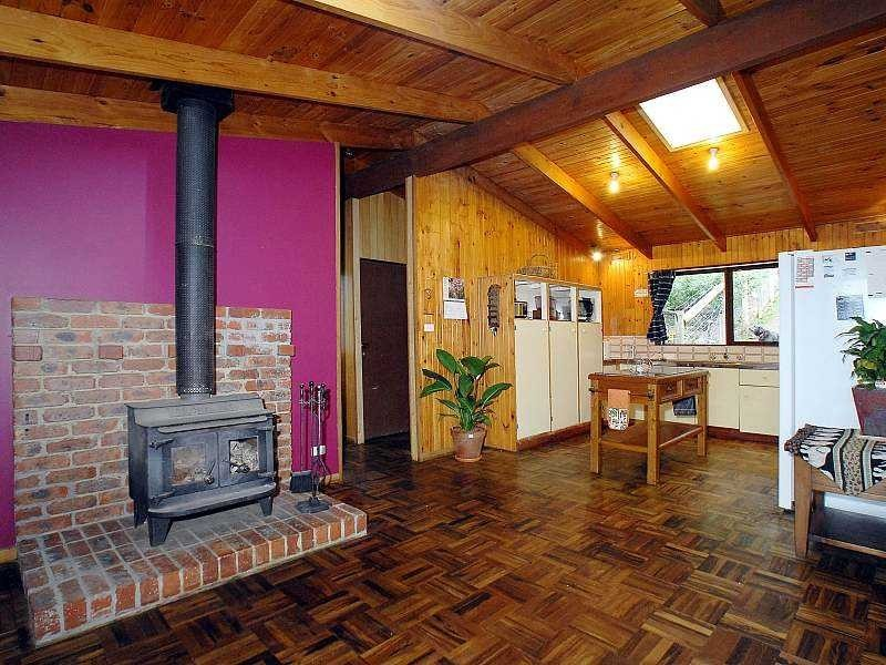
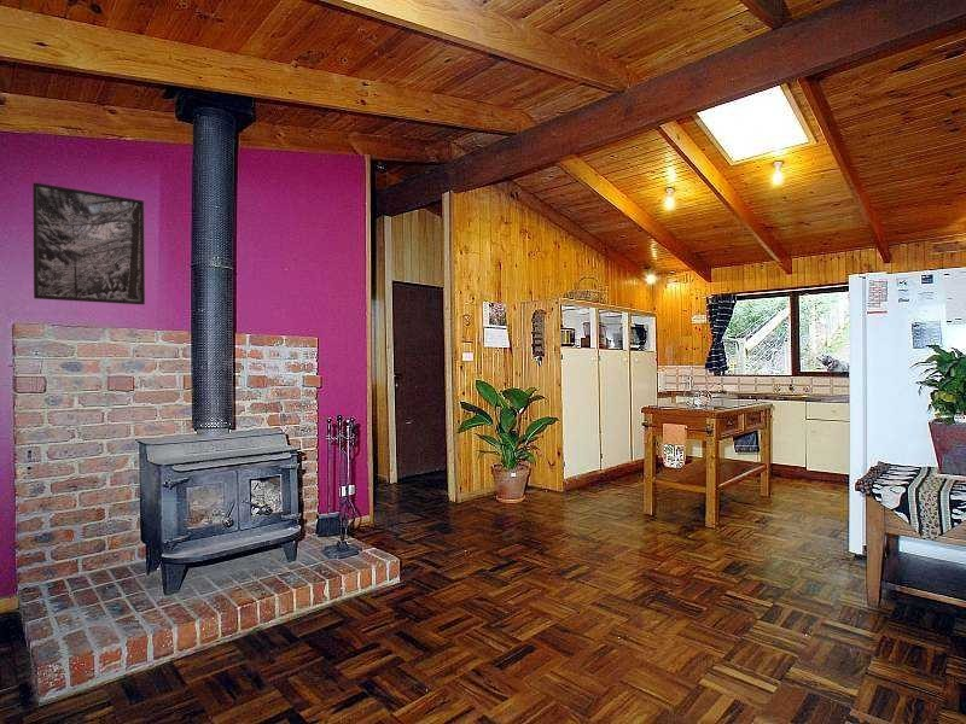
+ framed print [31,181,146,305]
